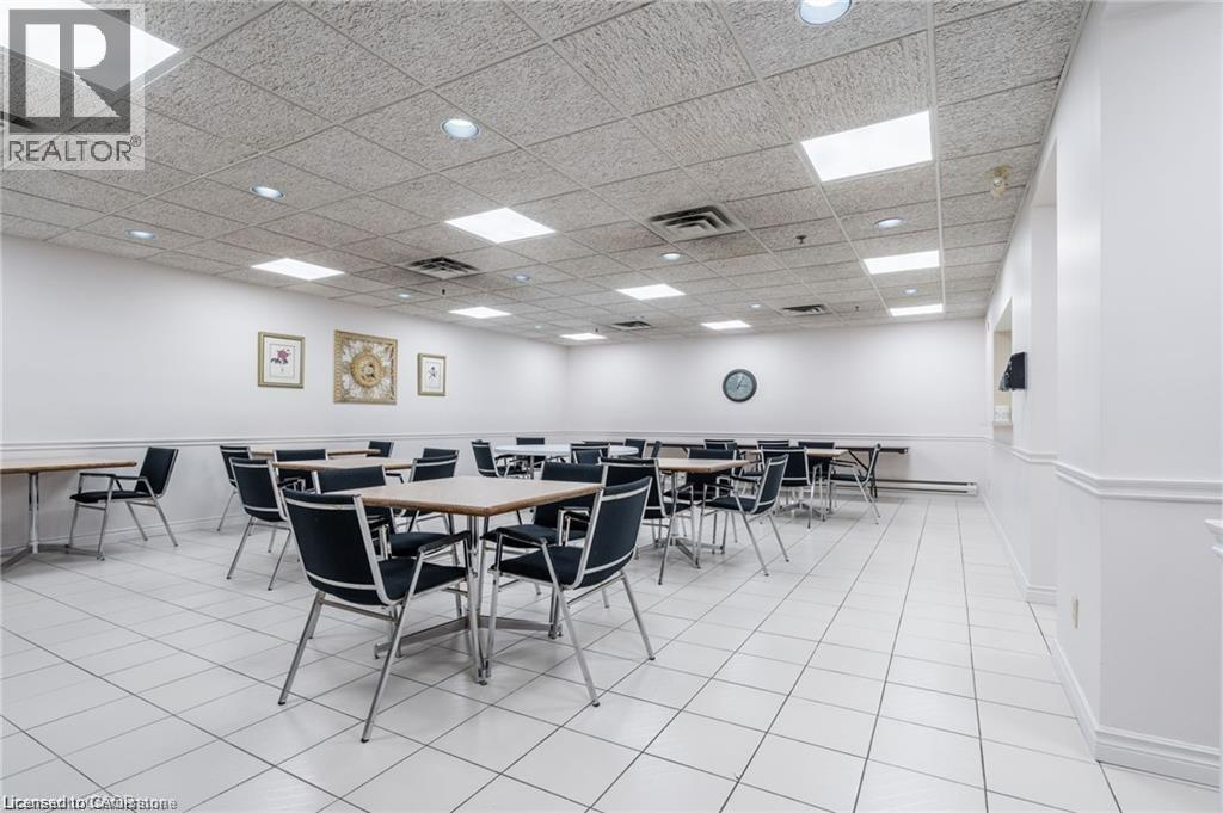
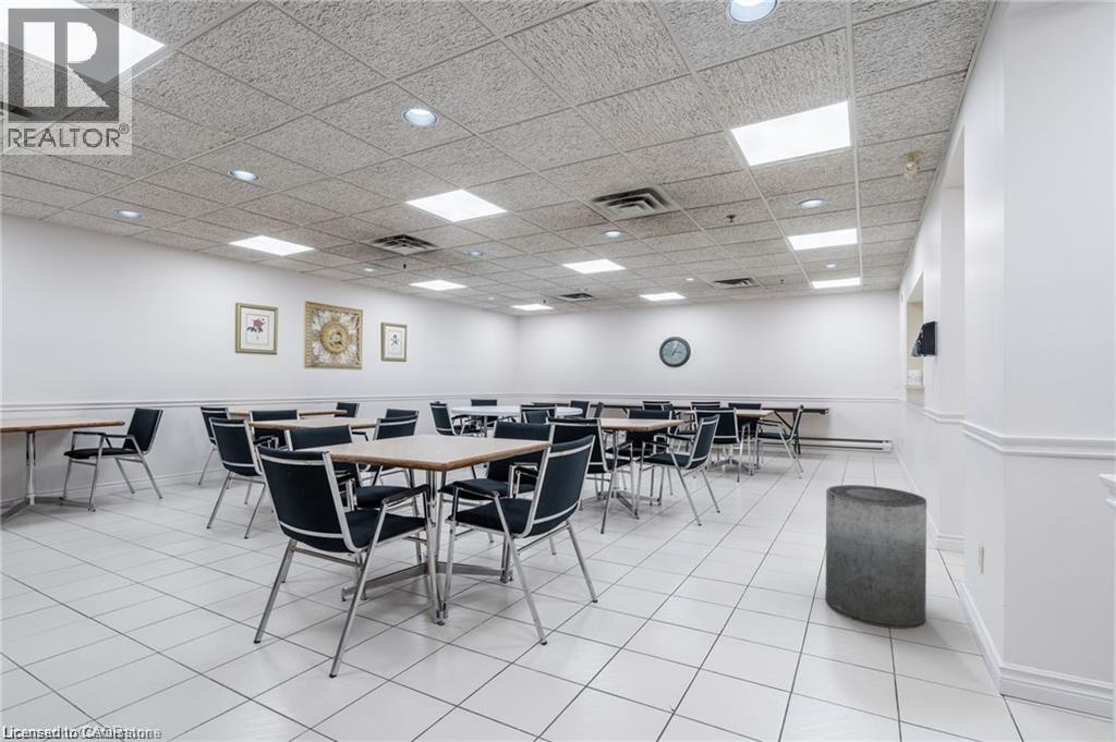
+ trash can [825,484,927,630]
